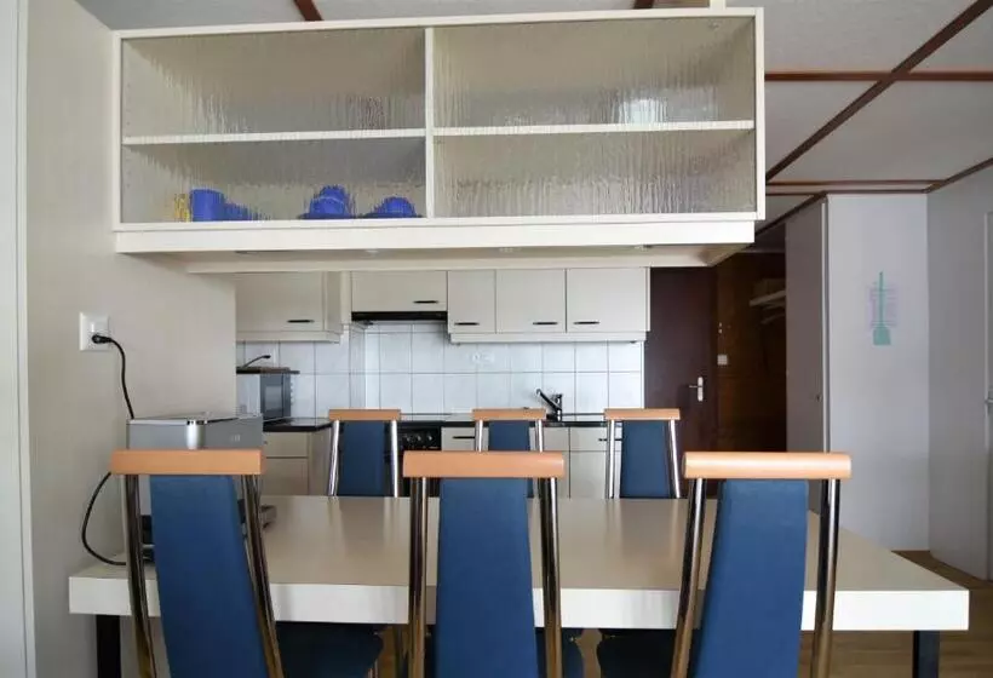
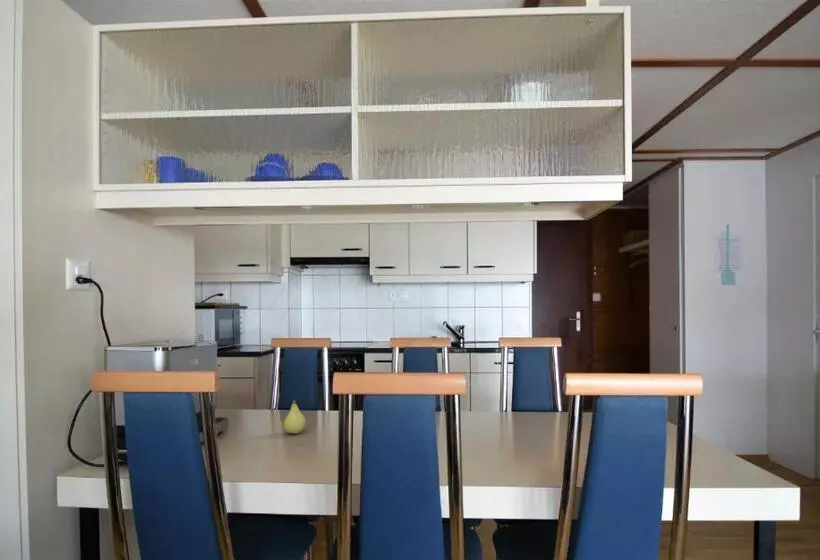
+ fruit [283,400,306,435]
